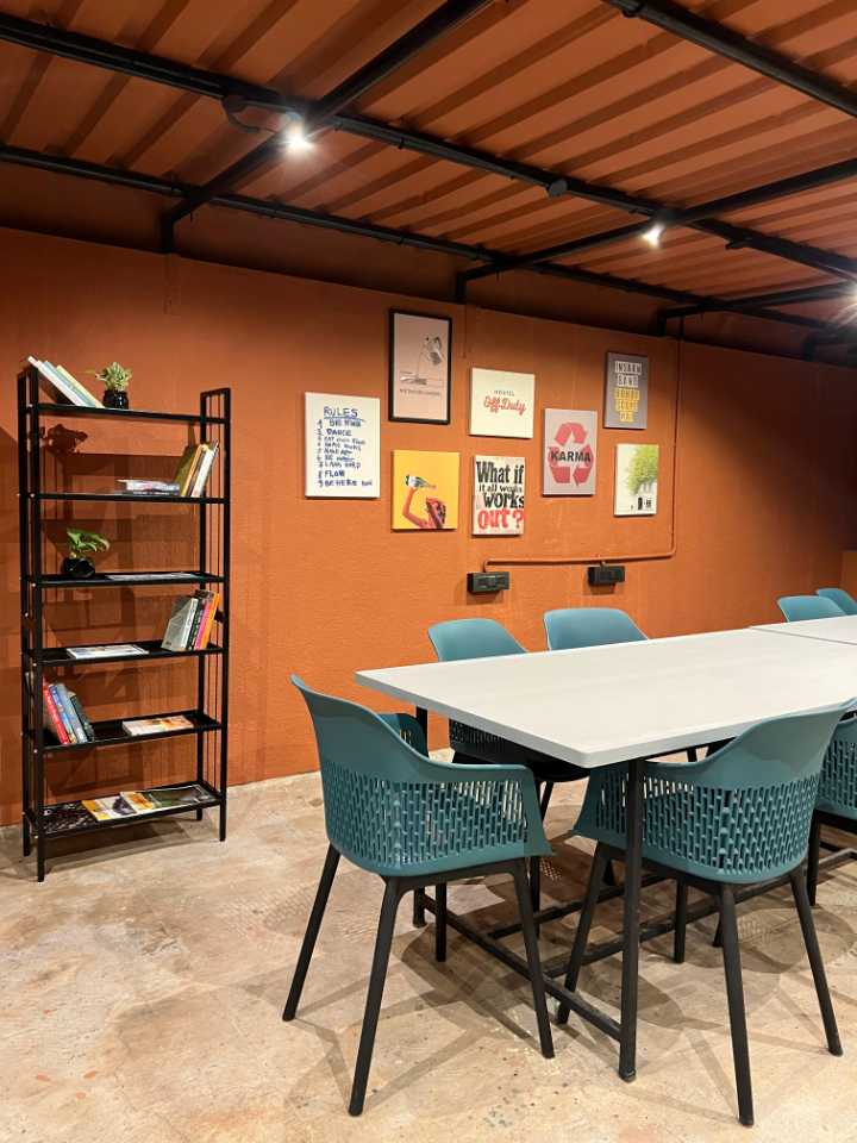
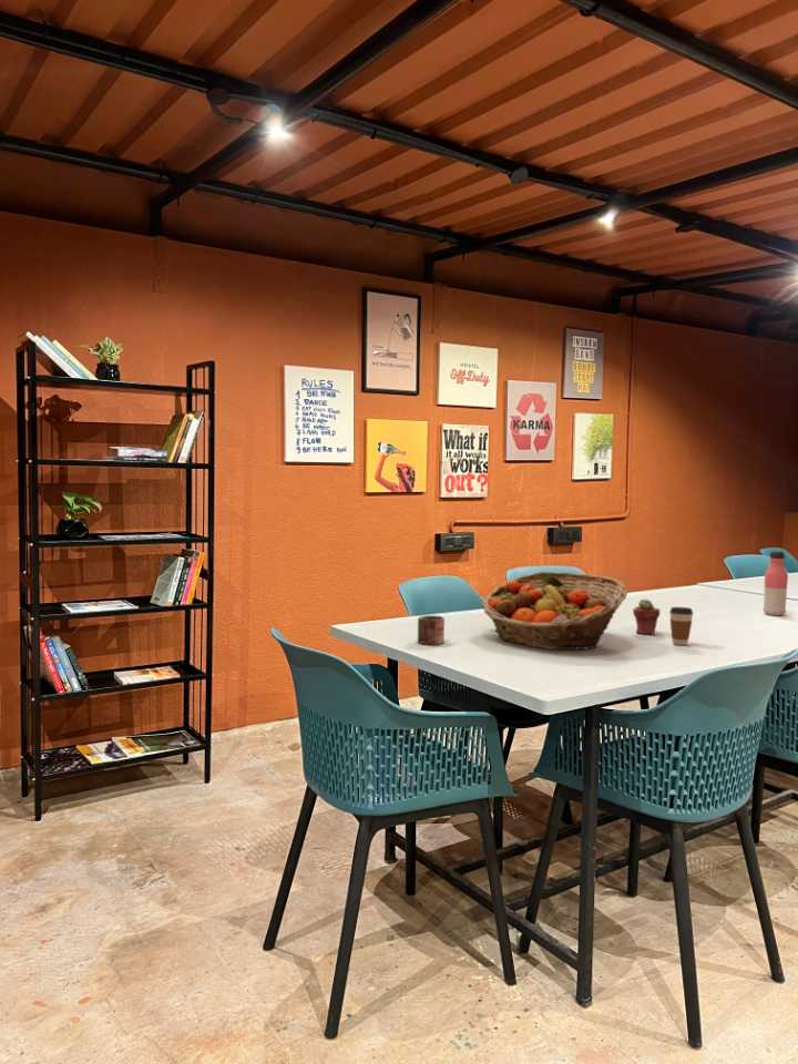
+ fruit basket [480,571,628,651]
+ water bottle [761,550,789,616]
+ mug [417,614,446,645]
+ coffee cup [668,606,694,646]
+ potted succulent [632,598,661,635]
